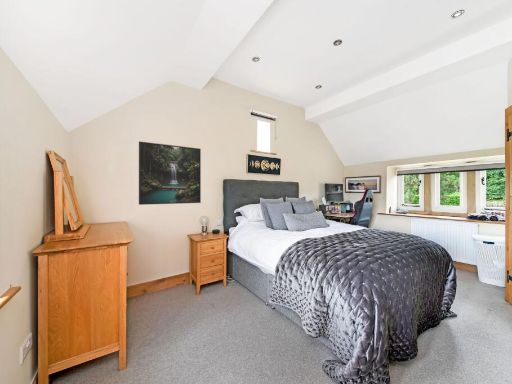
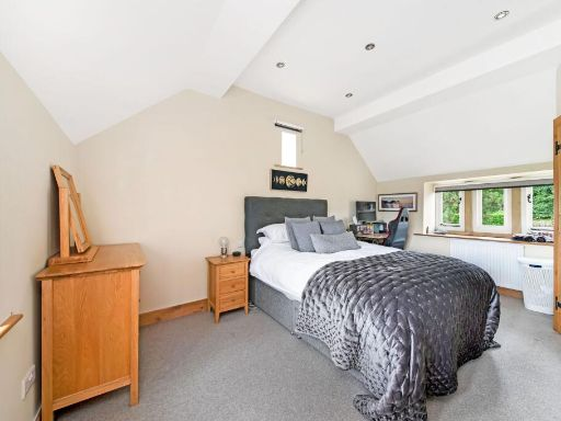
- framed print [138,140,202,206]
